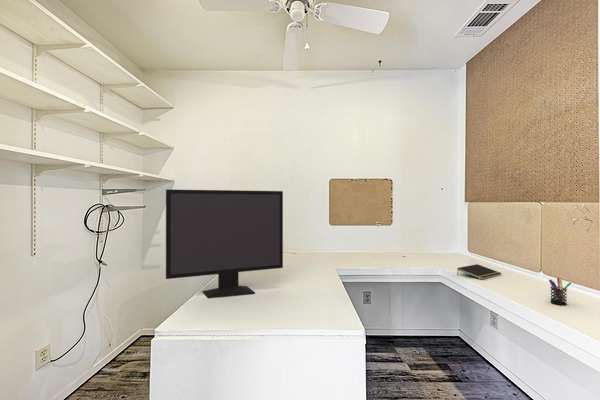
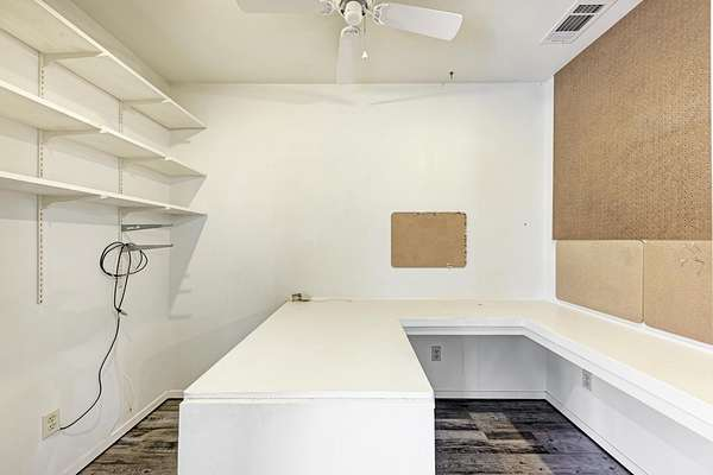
- monitor [165,188,284,299]
- notepad [456,263,502,281]
- pen holder [548,277,572,306]
